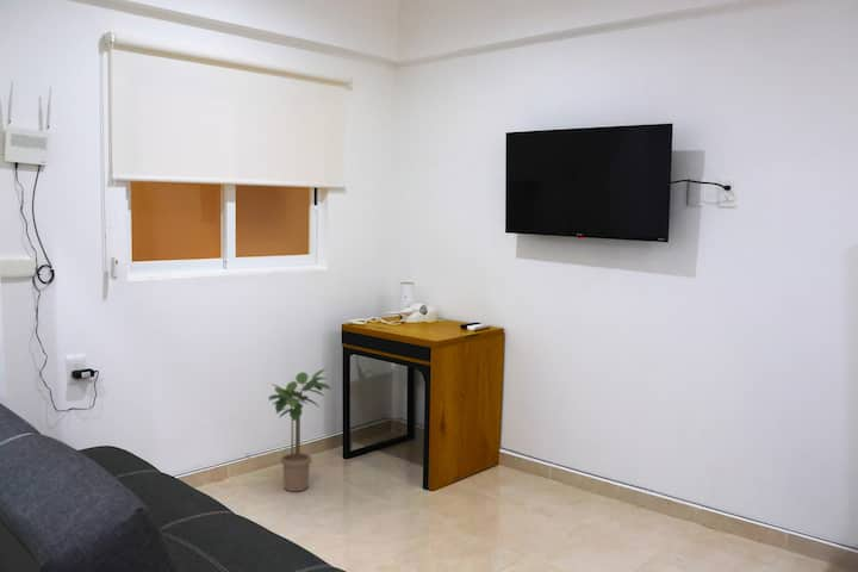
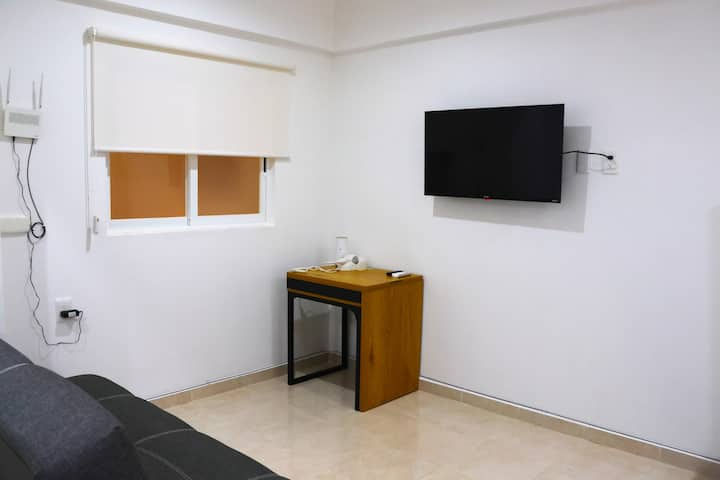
- potted plant [267,368,332,492]
